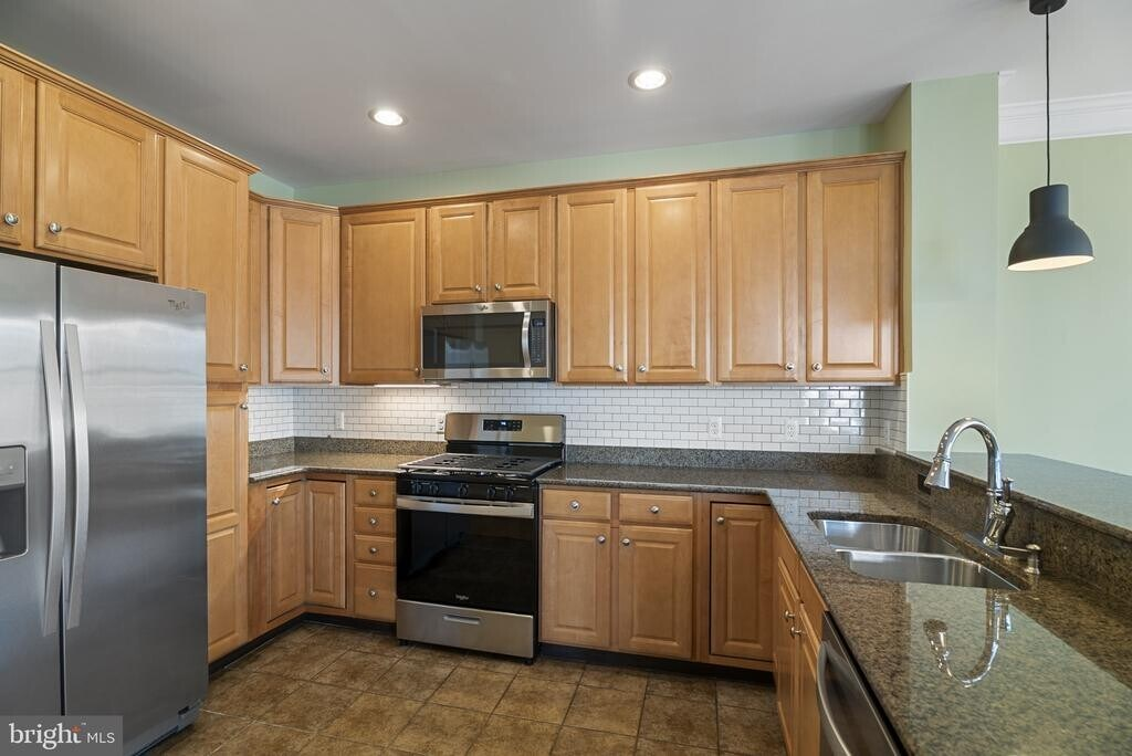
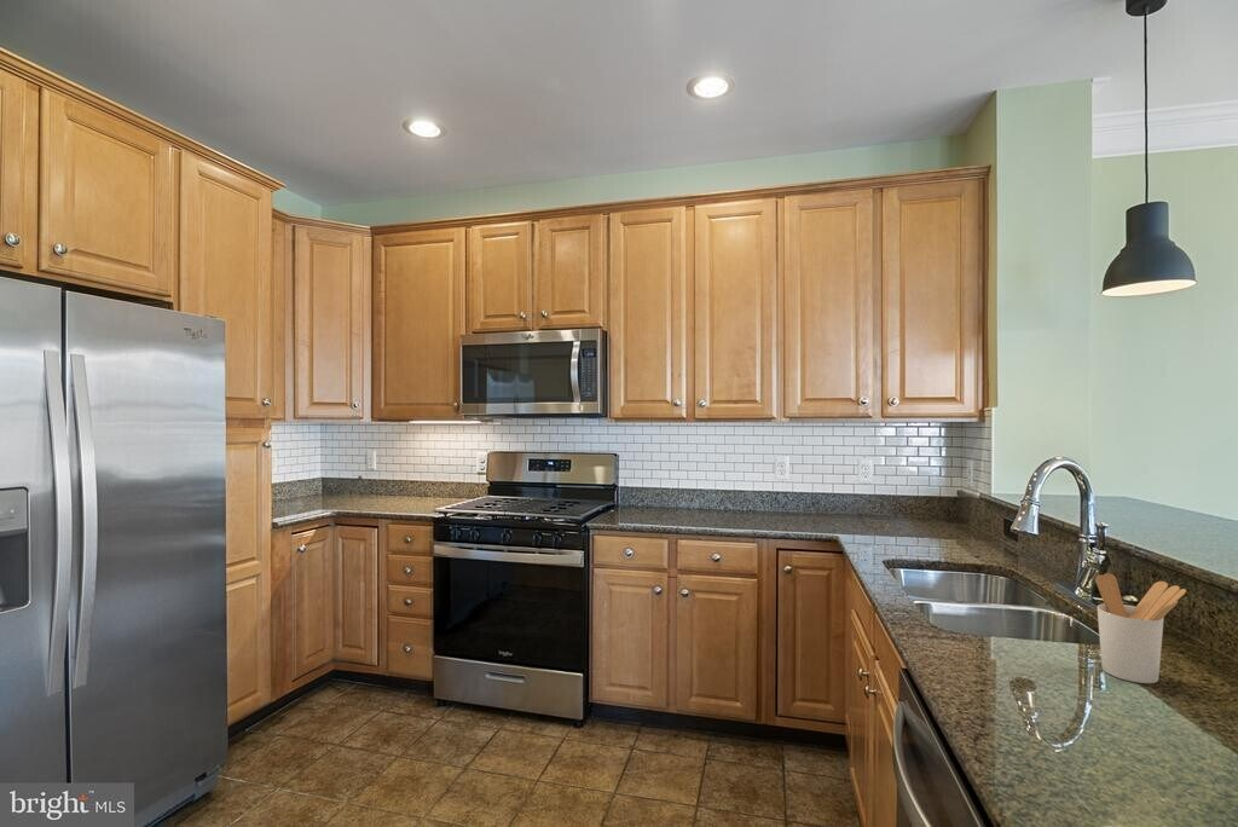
+ utensil holder [1094,572,1187,684]
